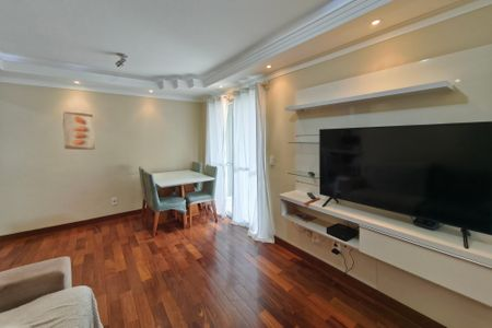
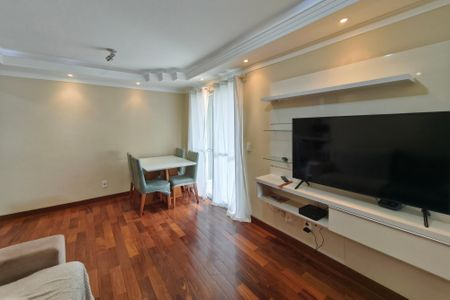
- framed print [60,110,96,151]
